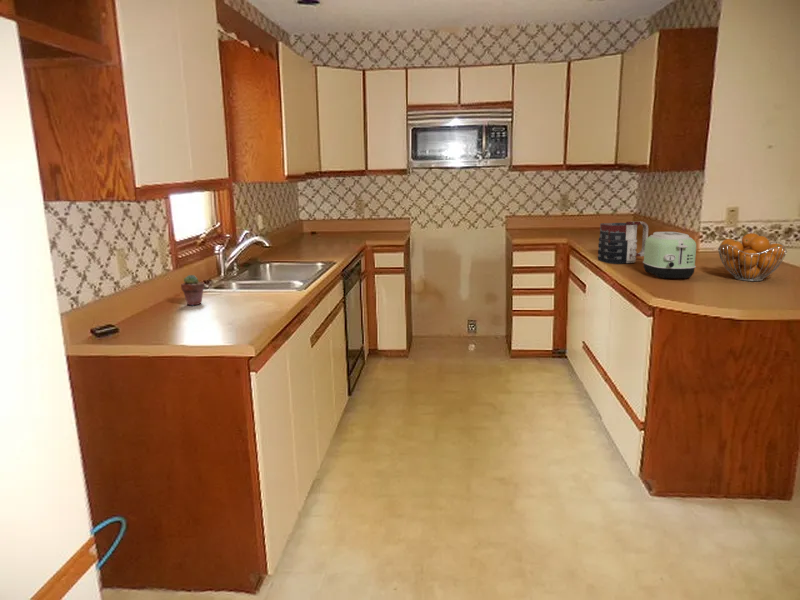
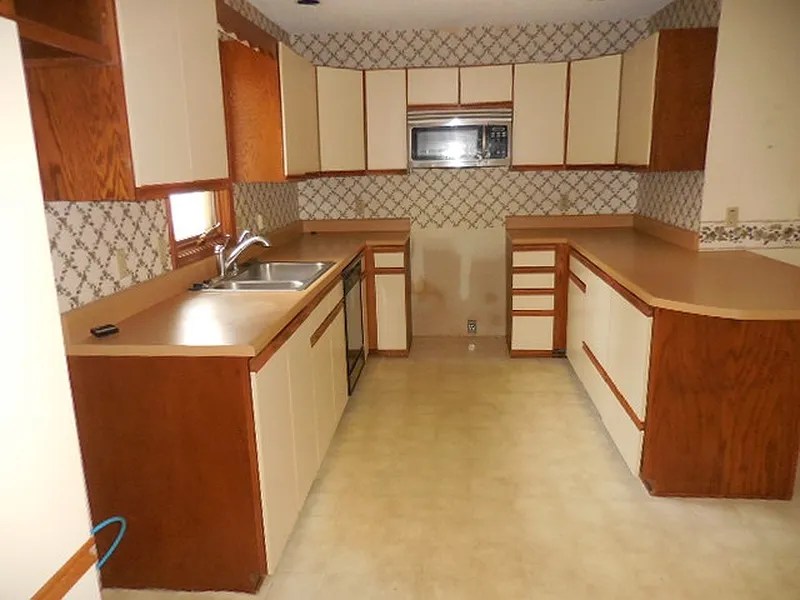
- fruit basket [717,232,788,282]
- potted succulent [180,274,206,306]
- toaster [642,231,697,280]
- mug [597,220,649,265]
